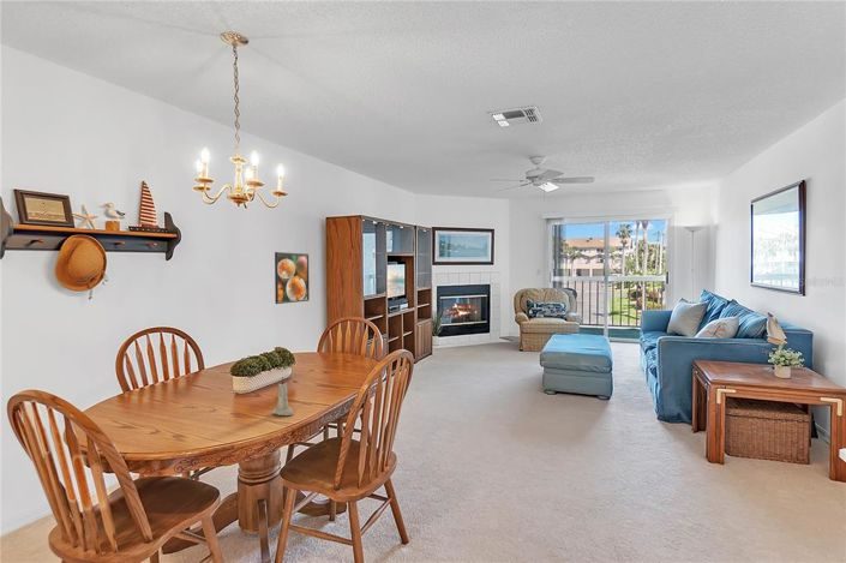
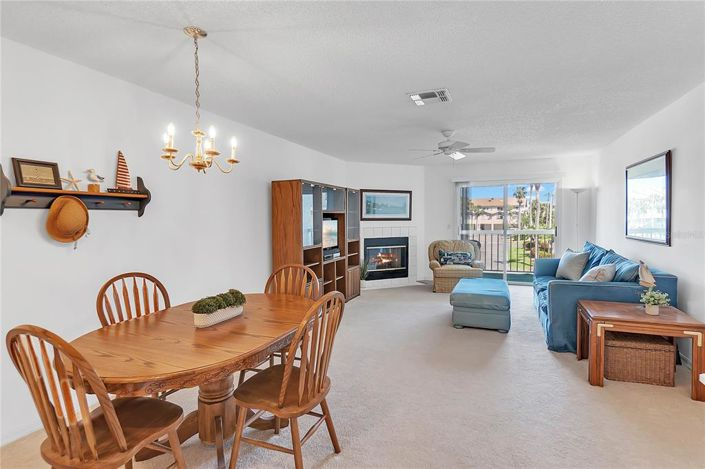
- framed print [274,251,311,305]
- candle [271,376,294,417]
